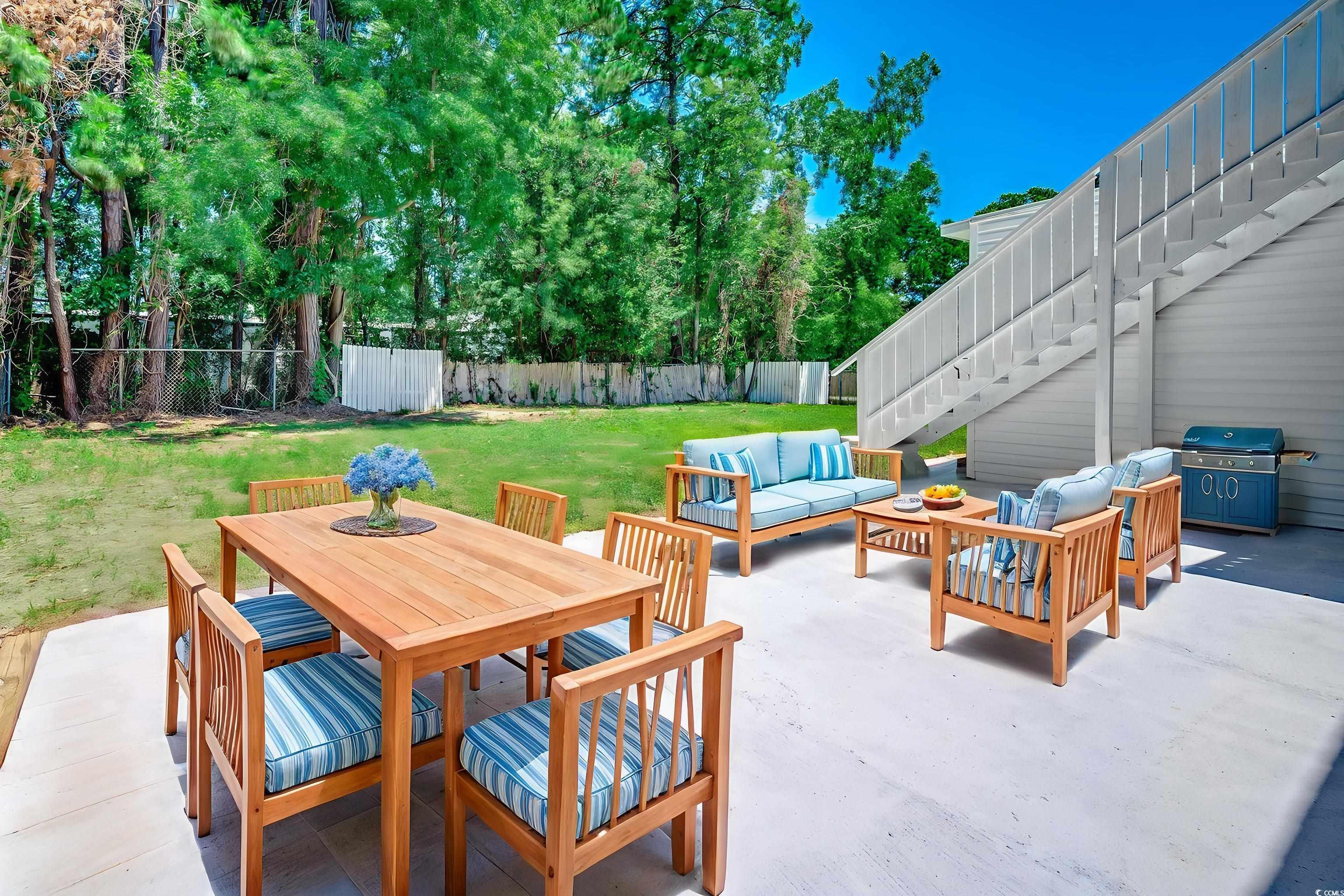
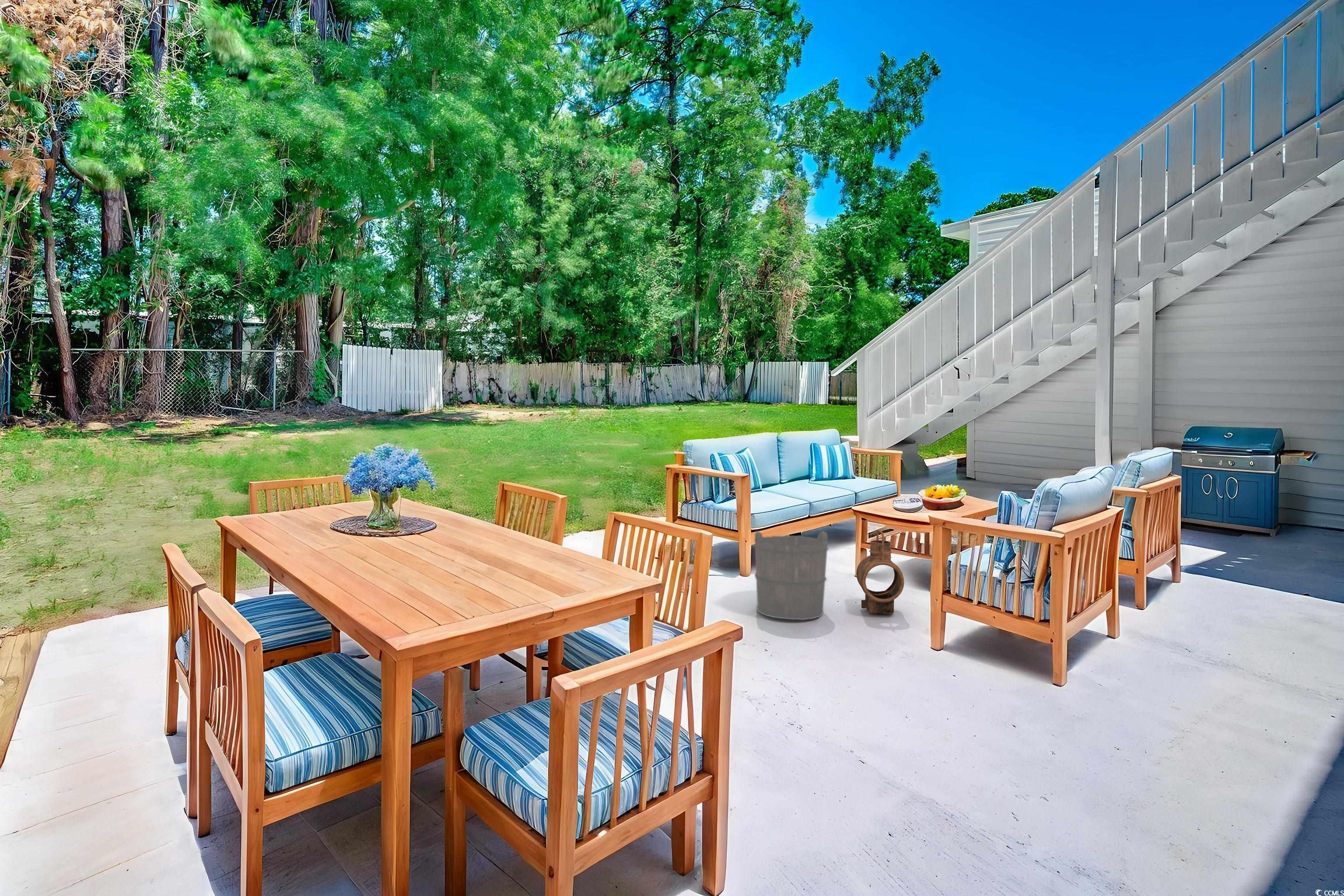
+ bucket [753,531,829,620]
+ lantern [856,529,905,616]
